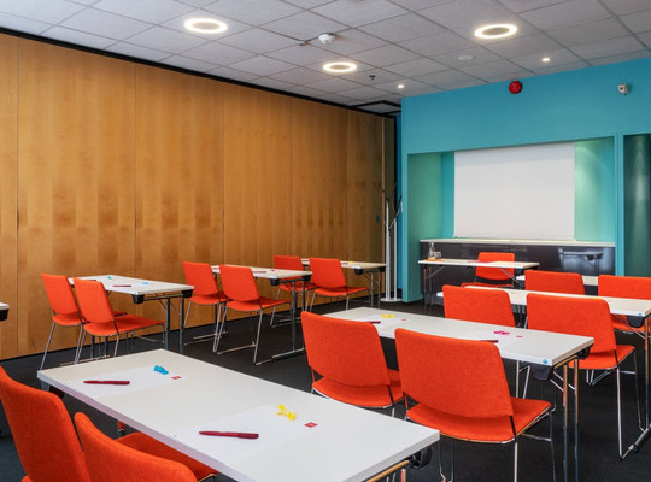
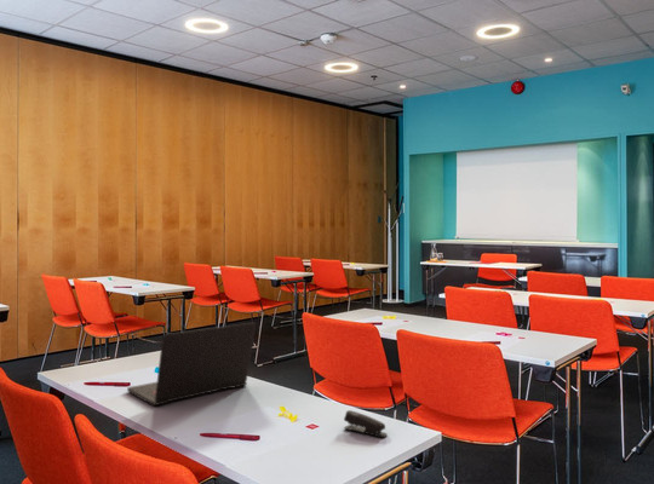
+ laptop [126,322,257,407]
+ stapler [343,409,389,438]
